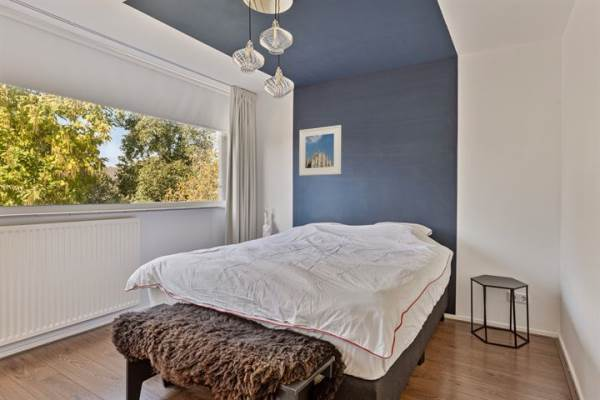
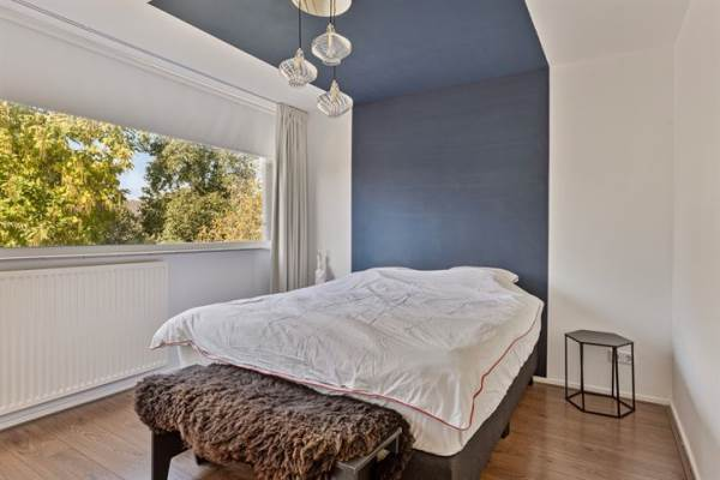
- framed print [298,124,342,177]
